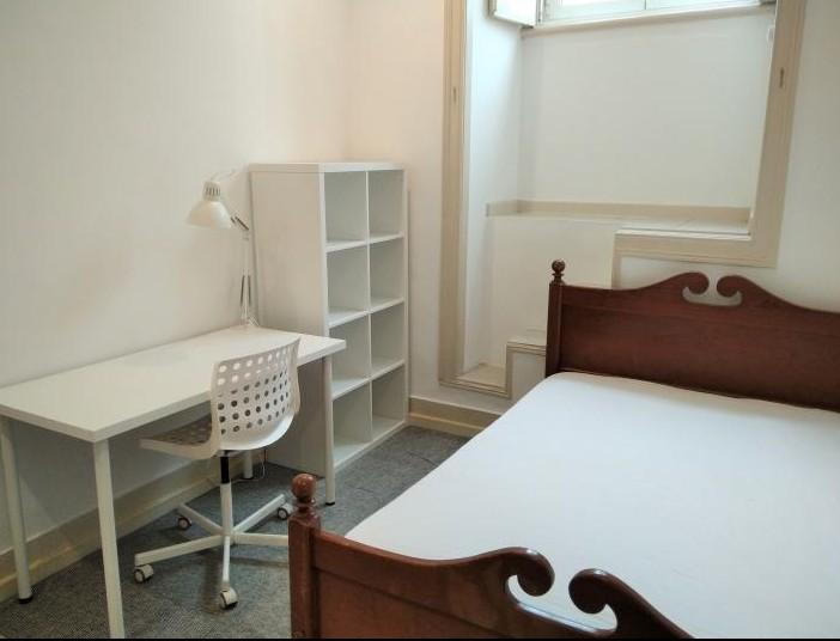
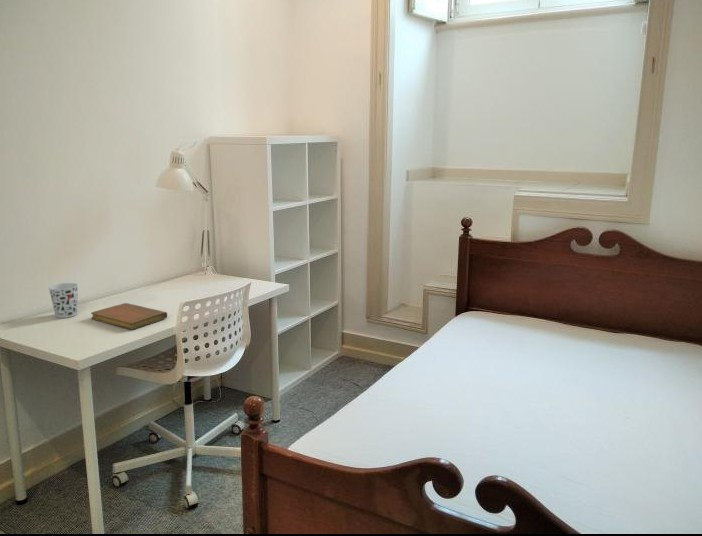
+ notebook [90,302,168,330]
+ cup [47,282,79,319]
